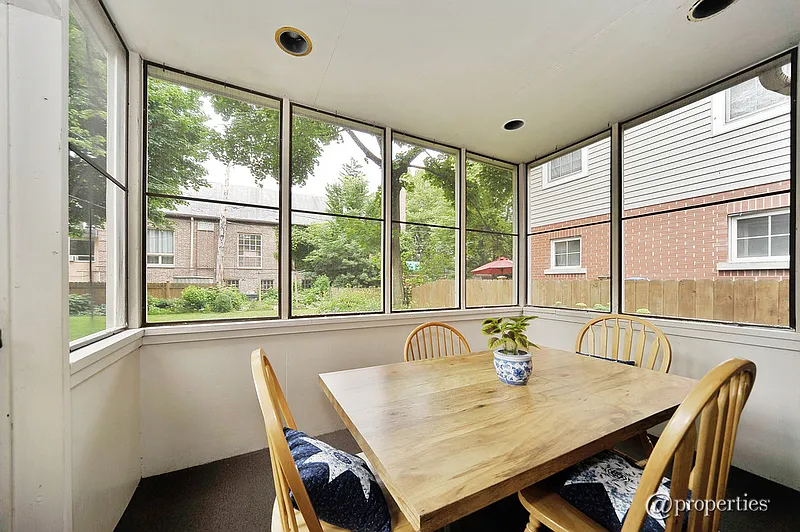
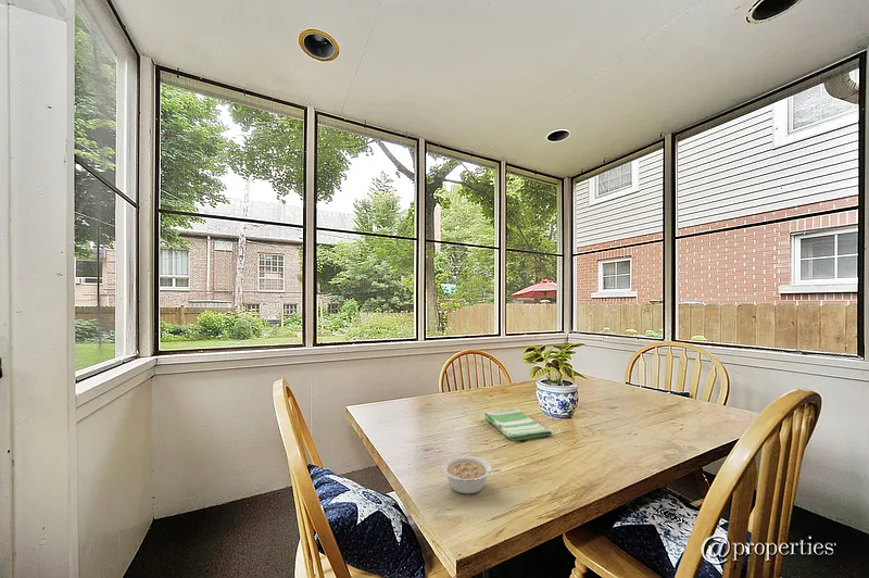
+ legume [441,455,502,494]
+ dish towel [483,407,553,442]
